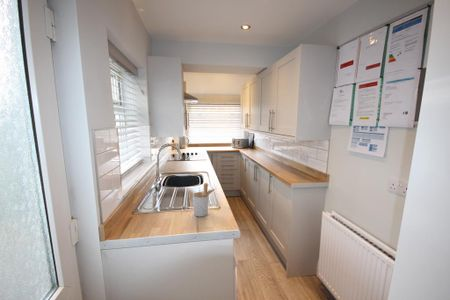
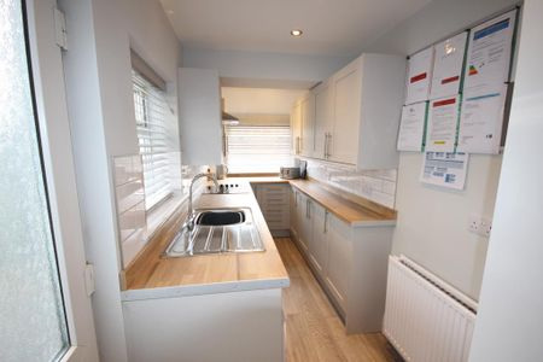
- utensil holder [192,182,218,218]
